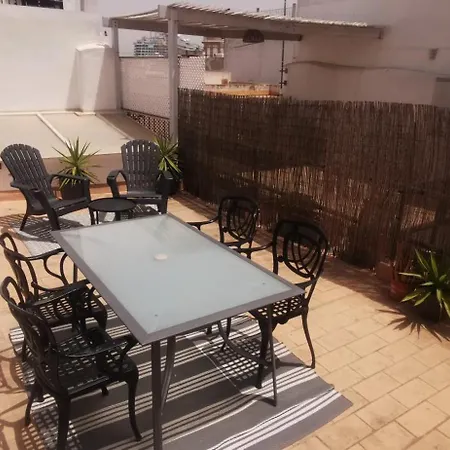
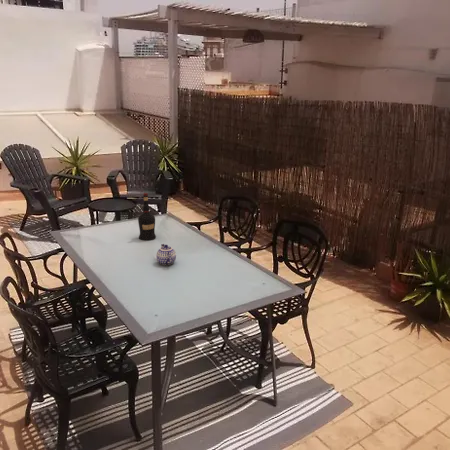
+ teapot [155,243,177,266]
+ liquor [137,192,157,241]
